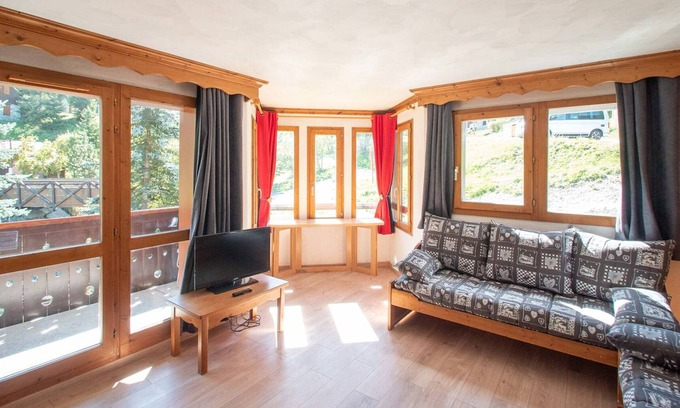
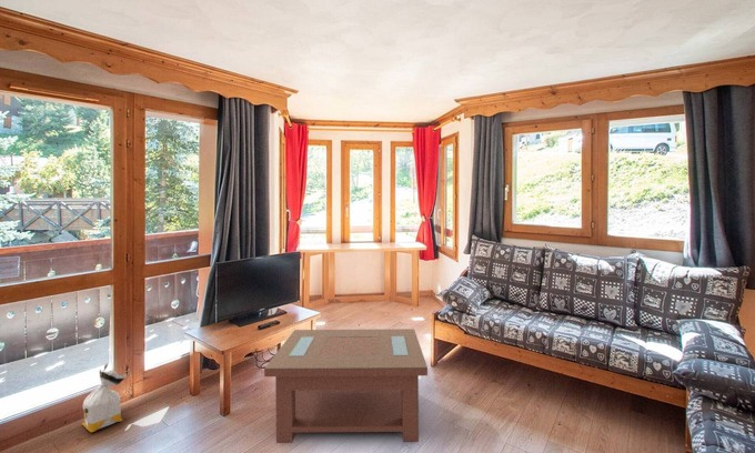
+ coffee table [263,328,429,444]
+ bag [81,362,129,433]
